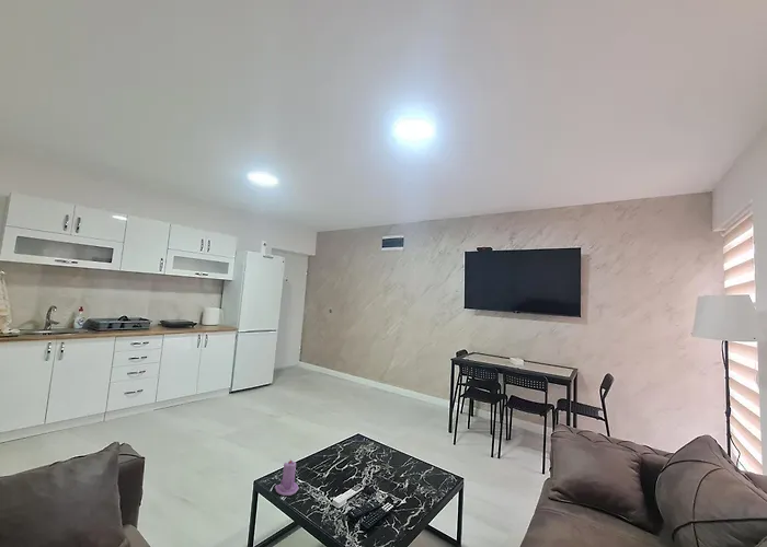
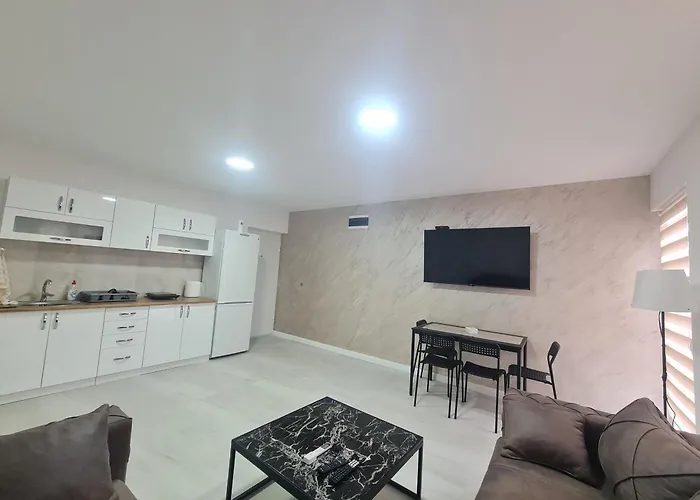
- candle [274,459,299,497]
